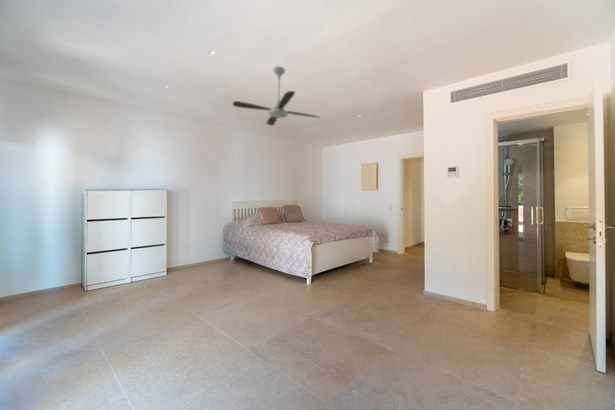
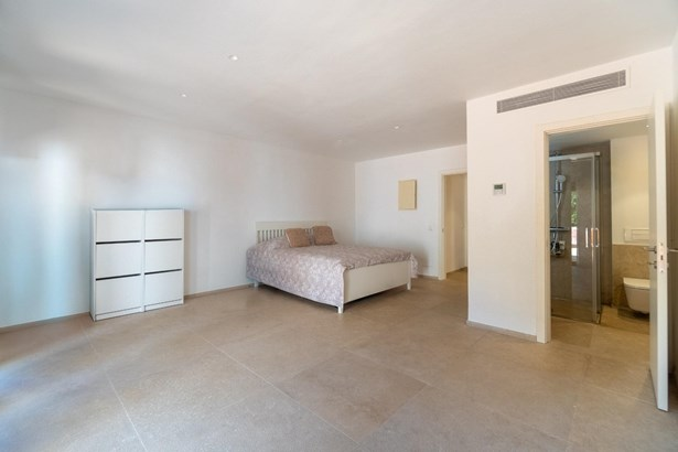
- ceiling fan [232,66,320,127]
